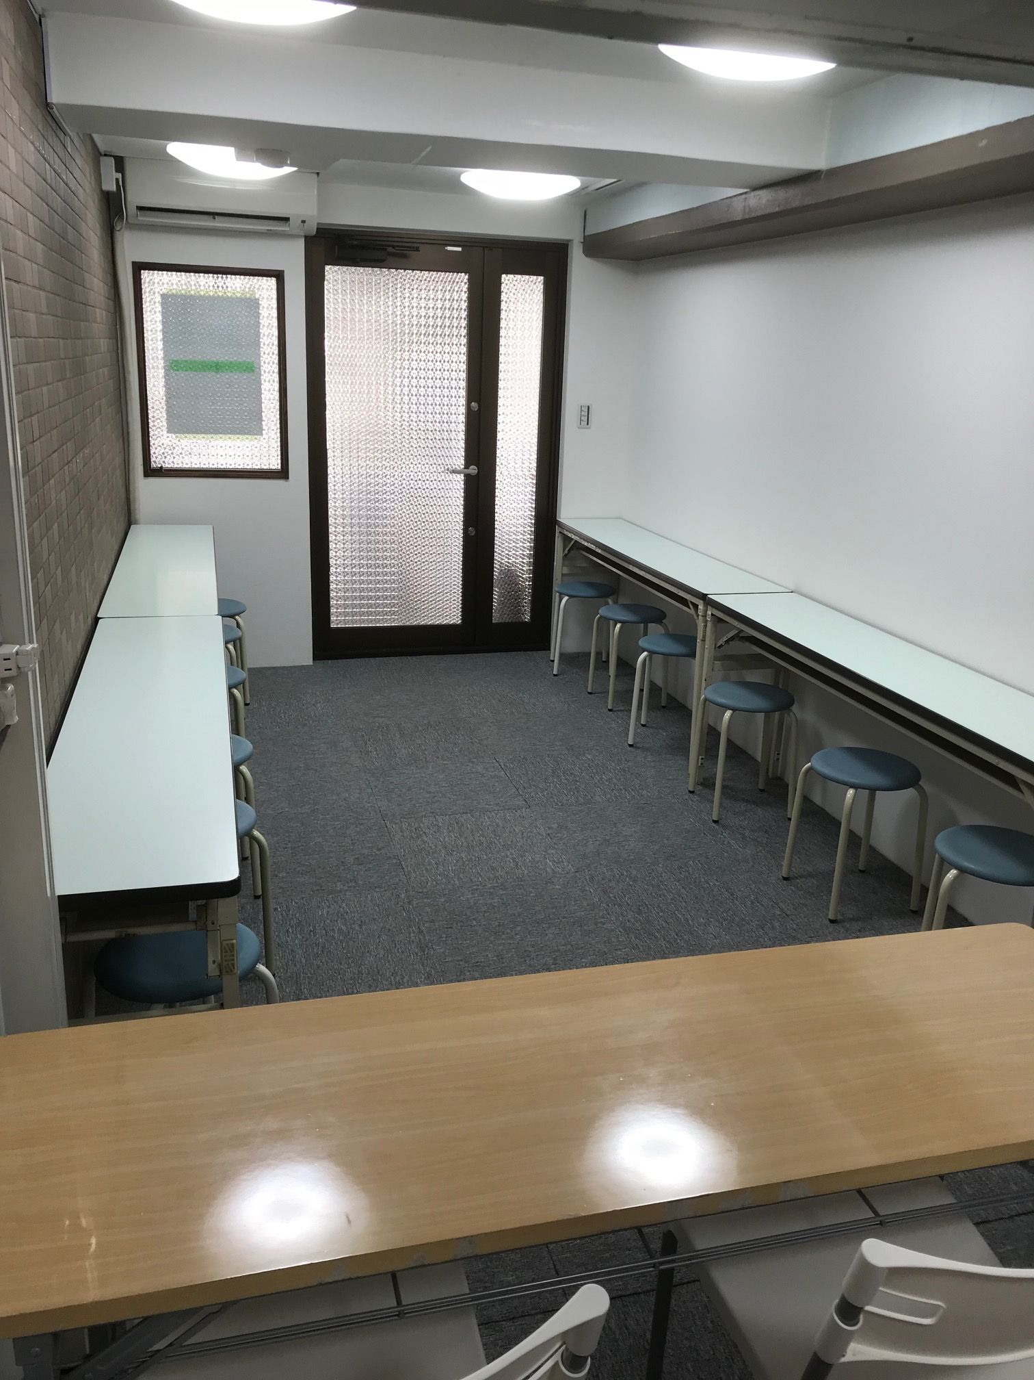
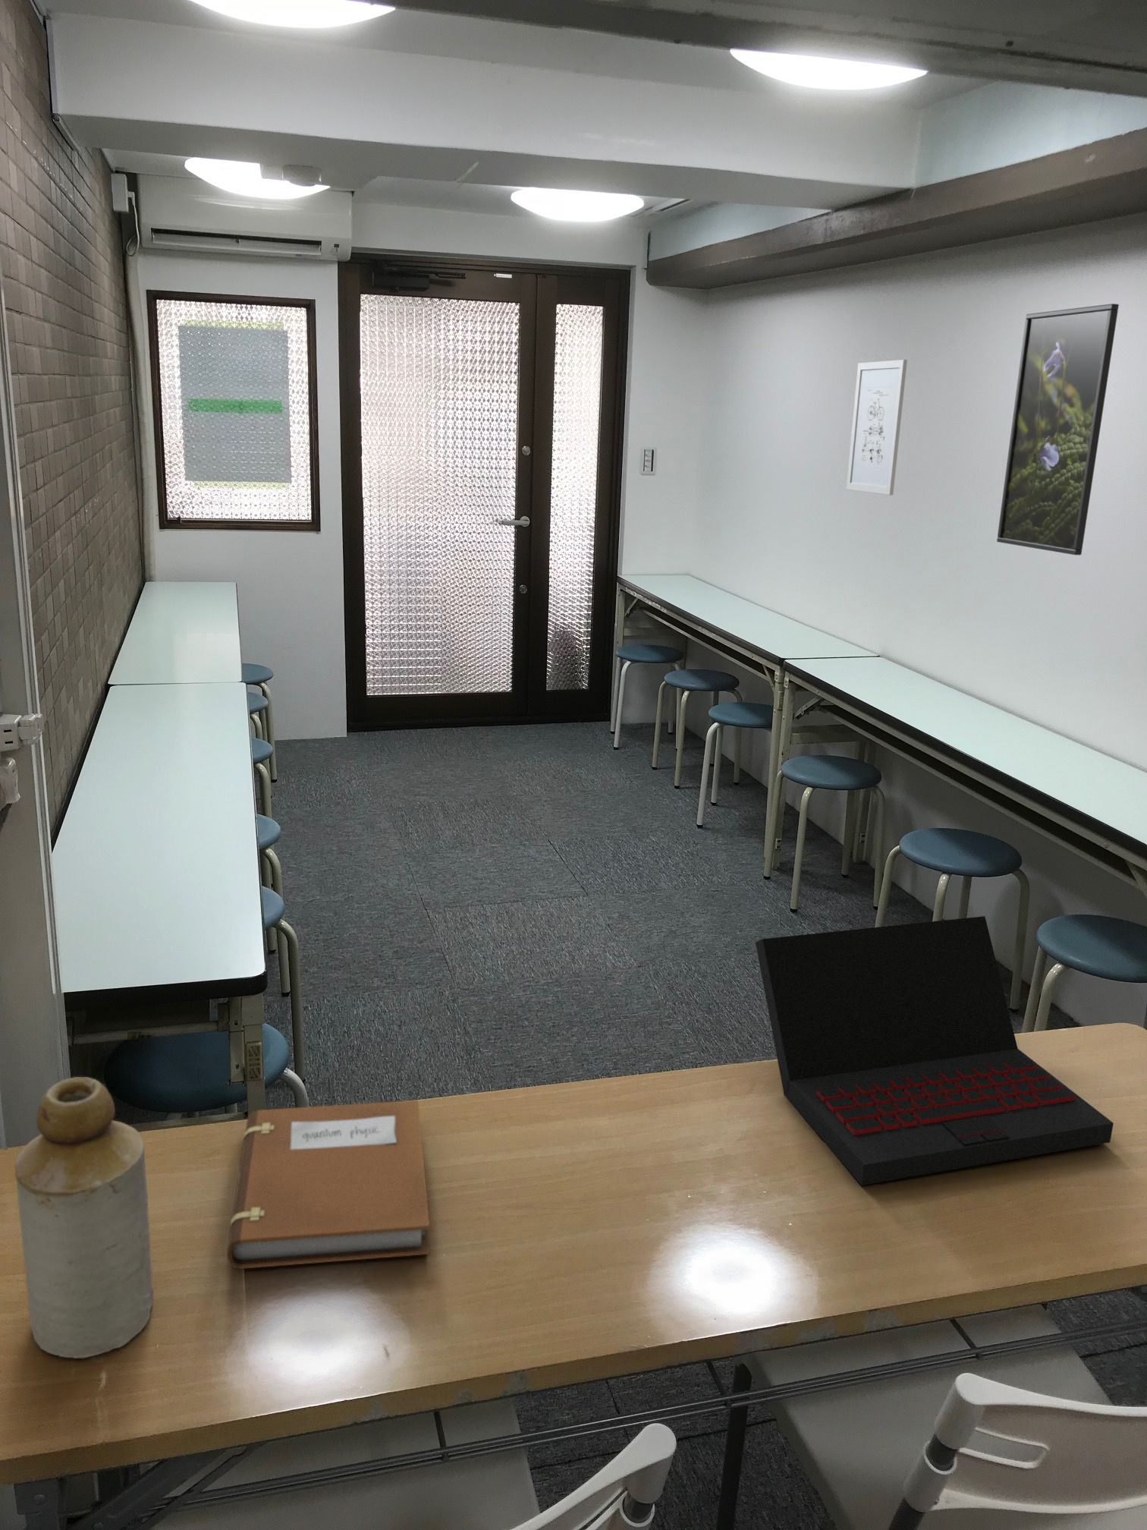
+ bottle [14,1076,154,1359]
+ notebook [227,1100,430,1270]
+ laptop [754,916,1114,1187]
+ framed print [996,302,1119,555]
+ wall art [846,359,908,495]
